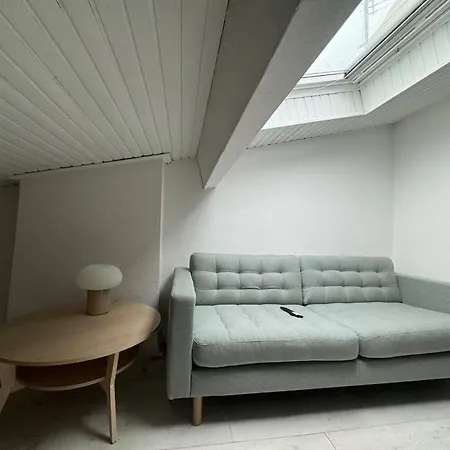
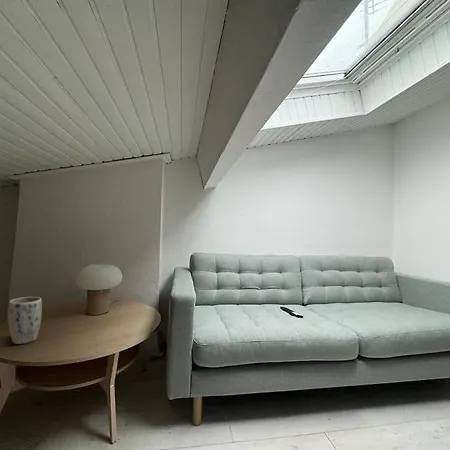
+ plant pot [7,296,43,345]
